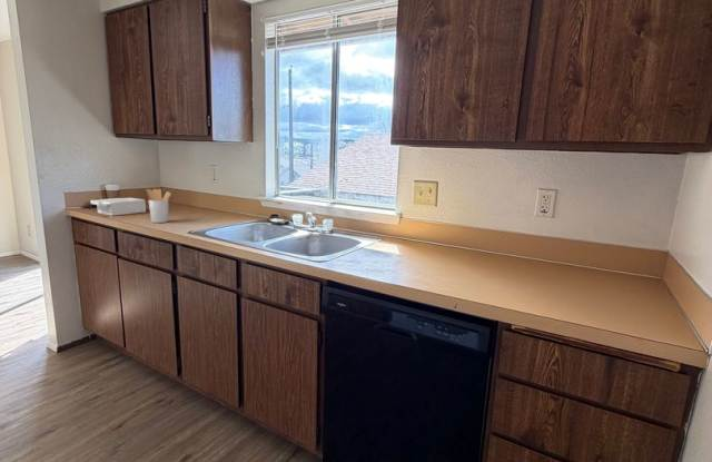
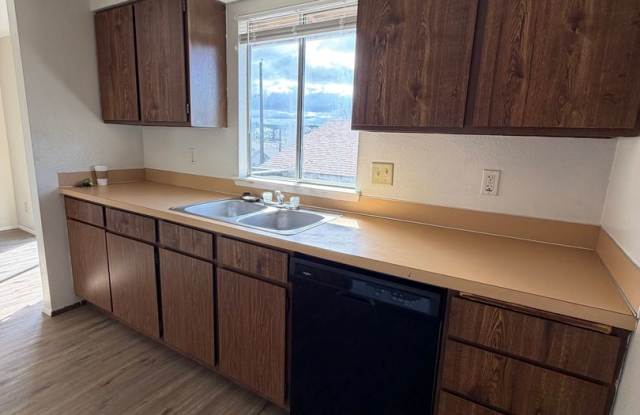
- utensil holder [146,188,172,224]
- tissue box [89,196,147,217]
